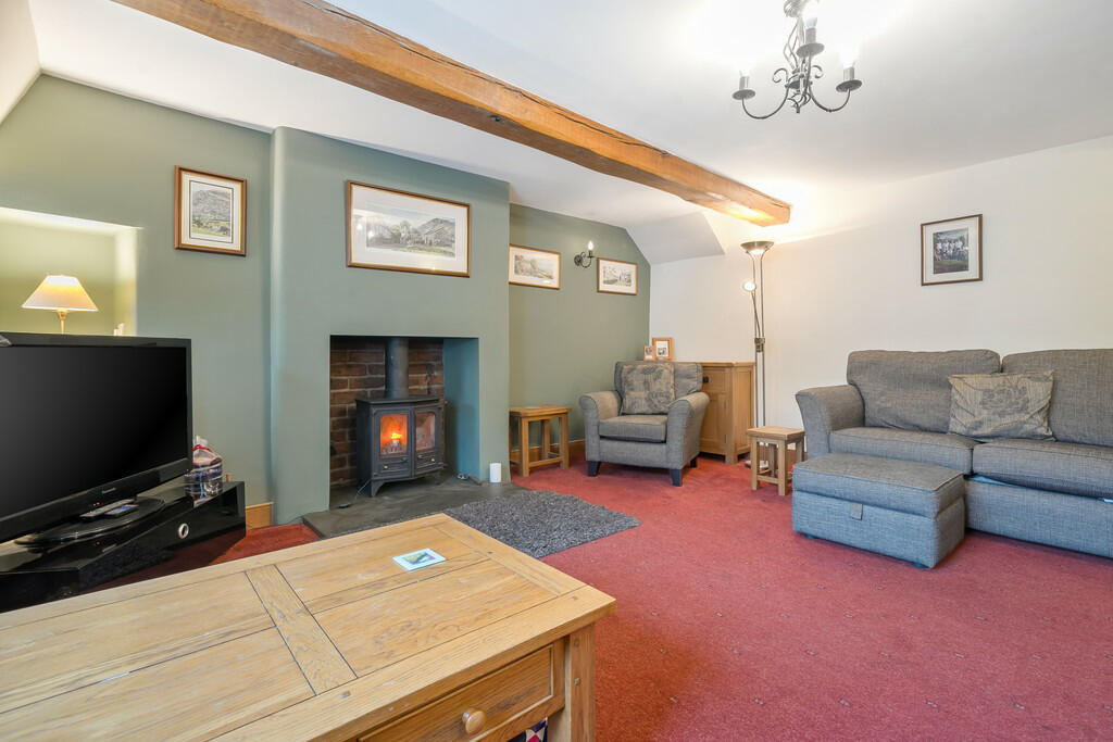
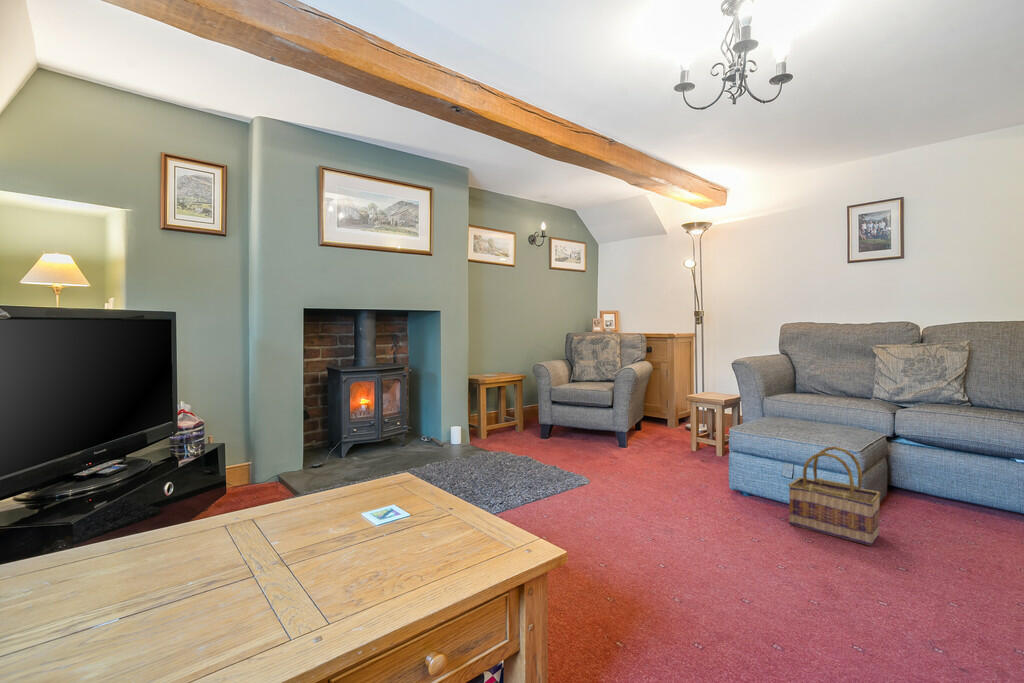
+ basket [787,445,882,546]
